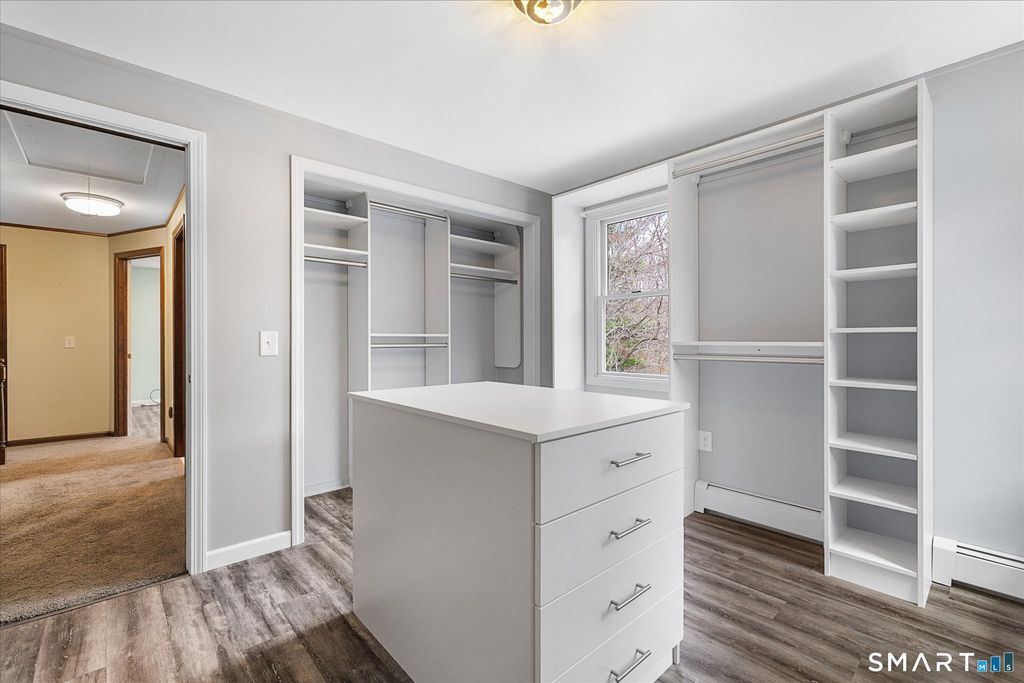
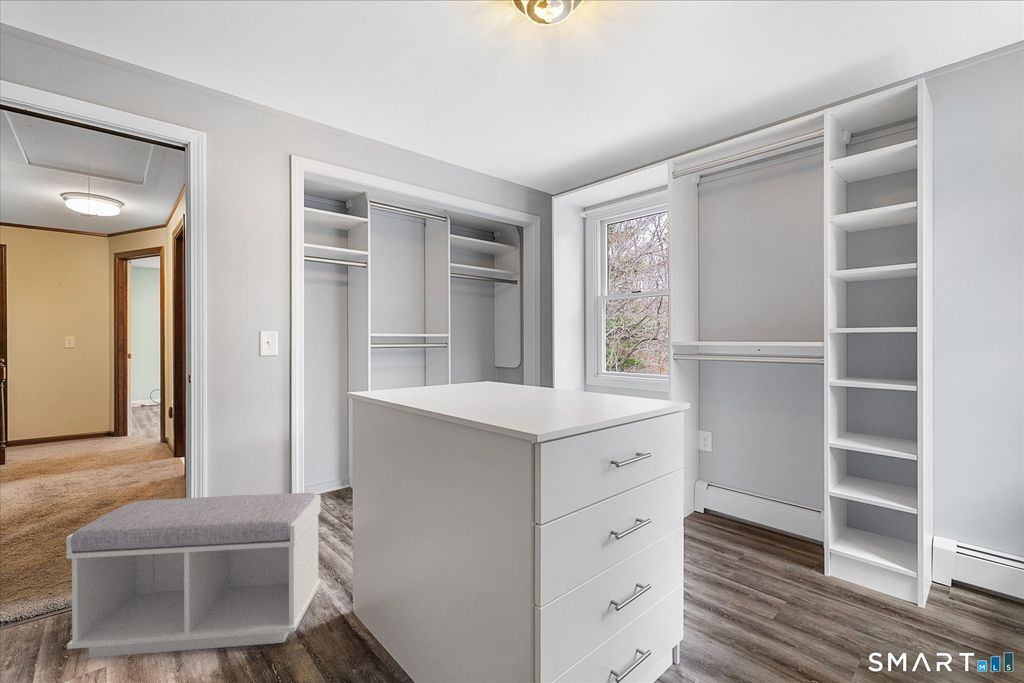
+ bench [65,492,322,659]
